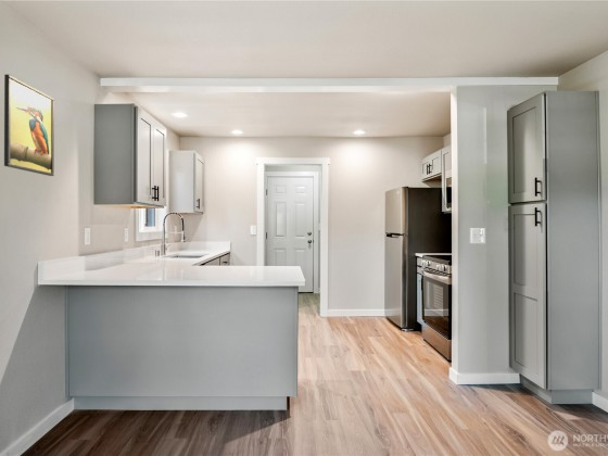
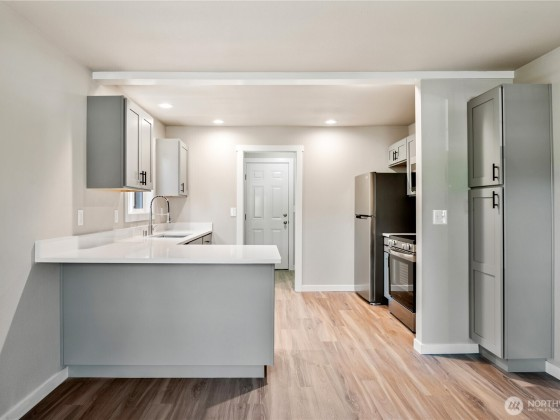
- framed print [3,74,55,177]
